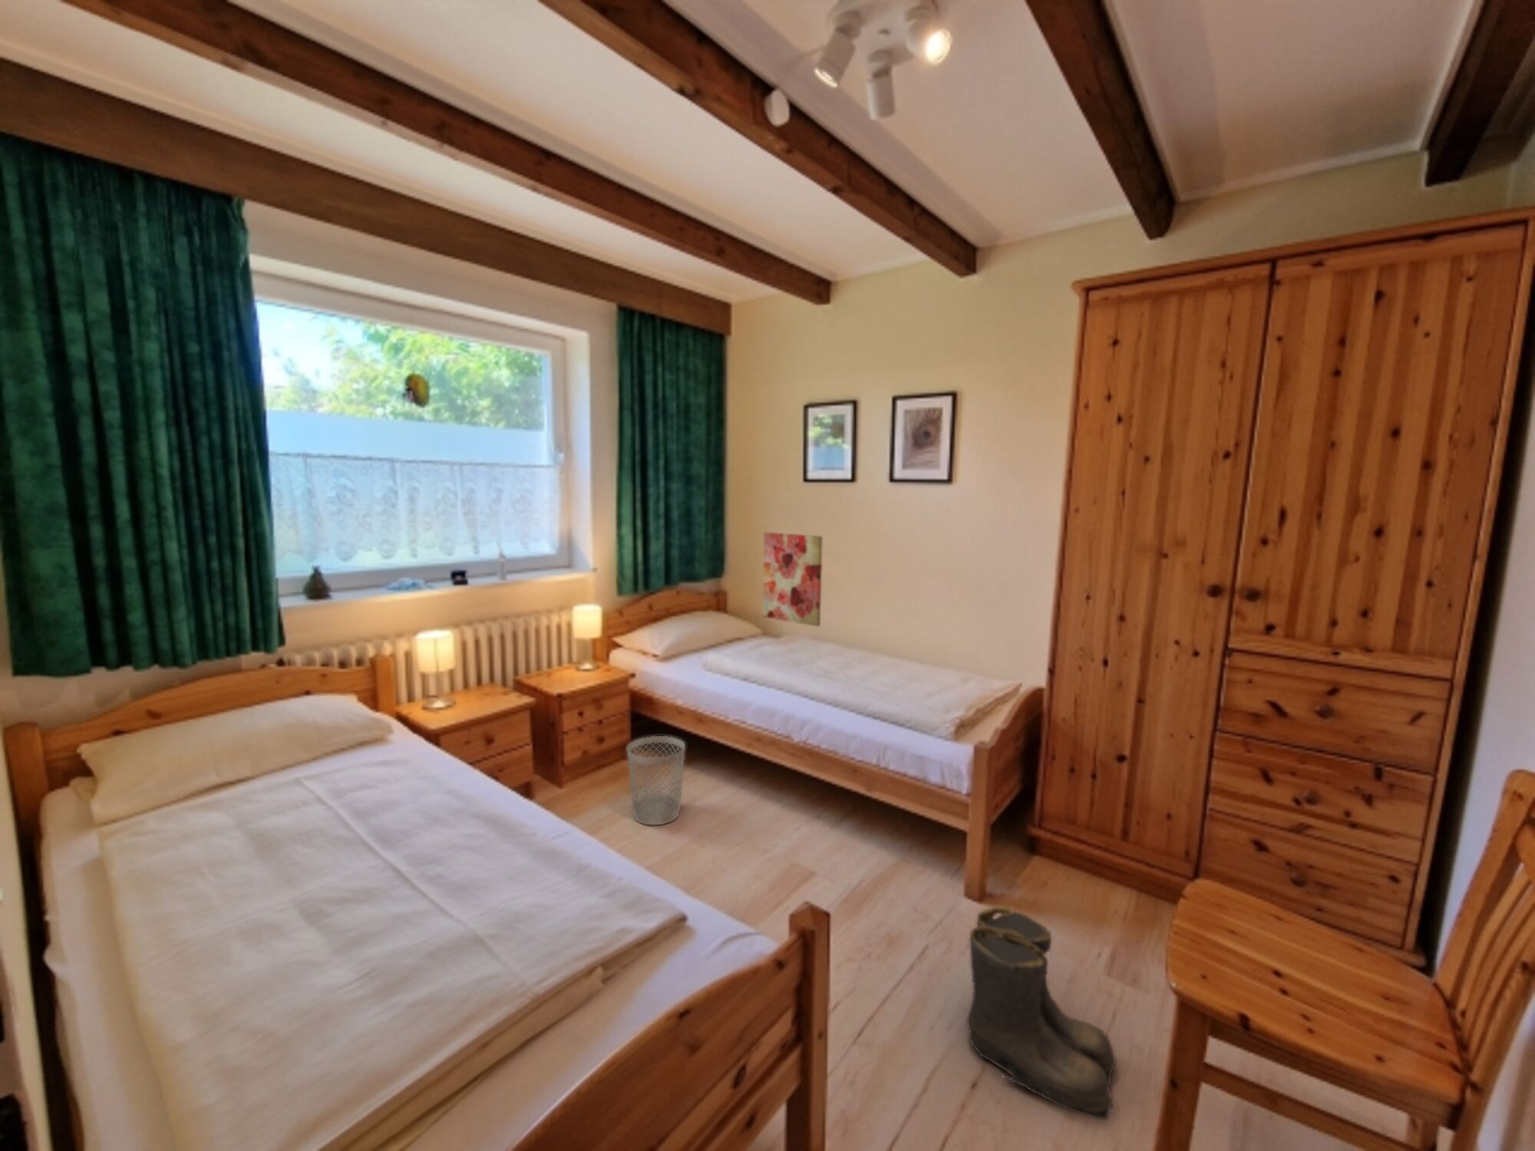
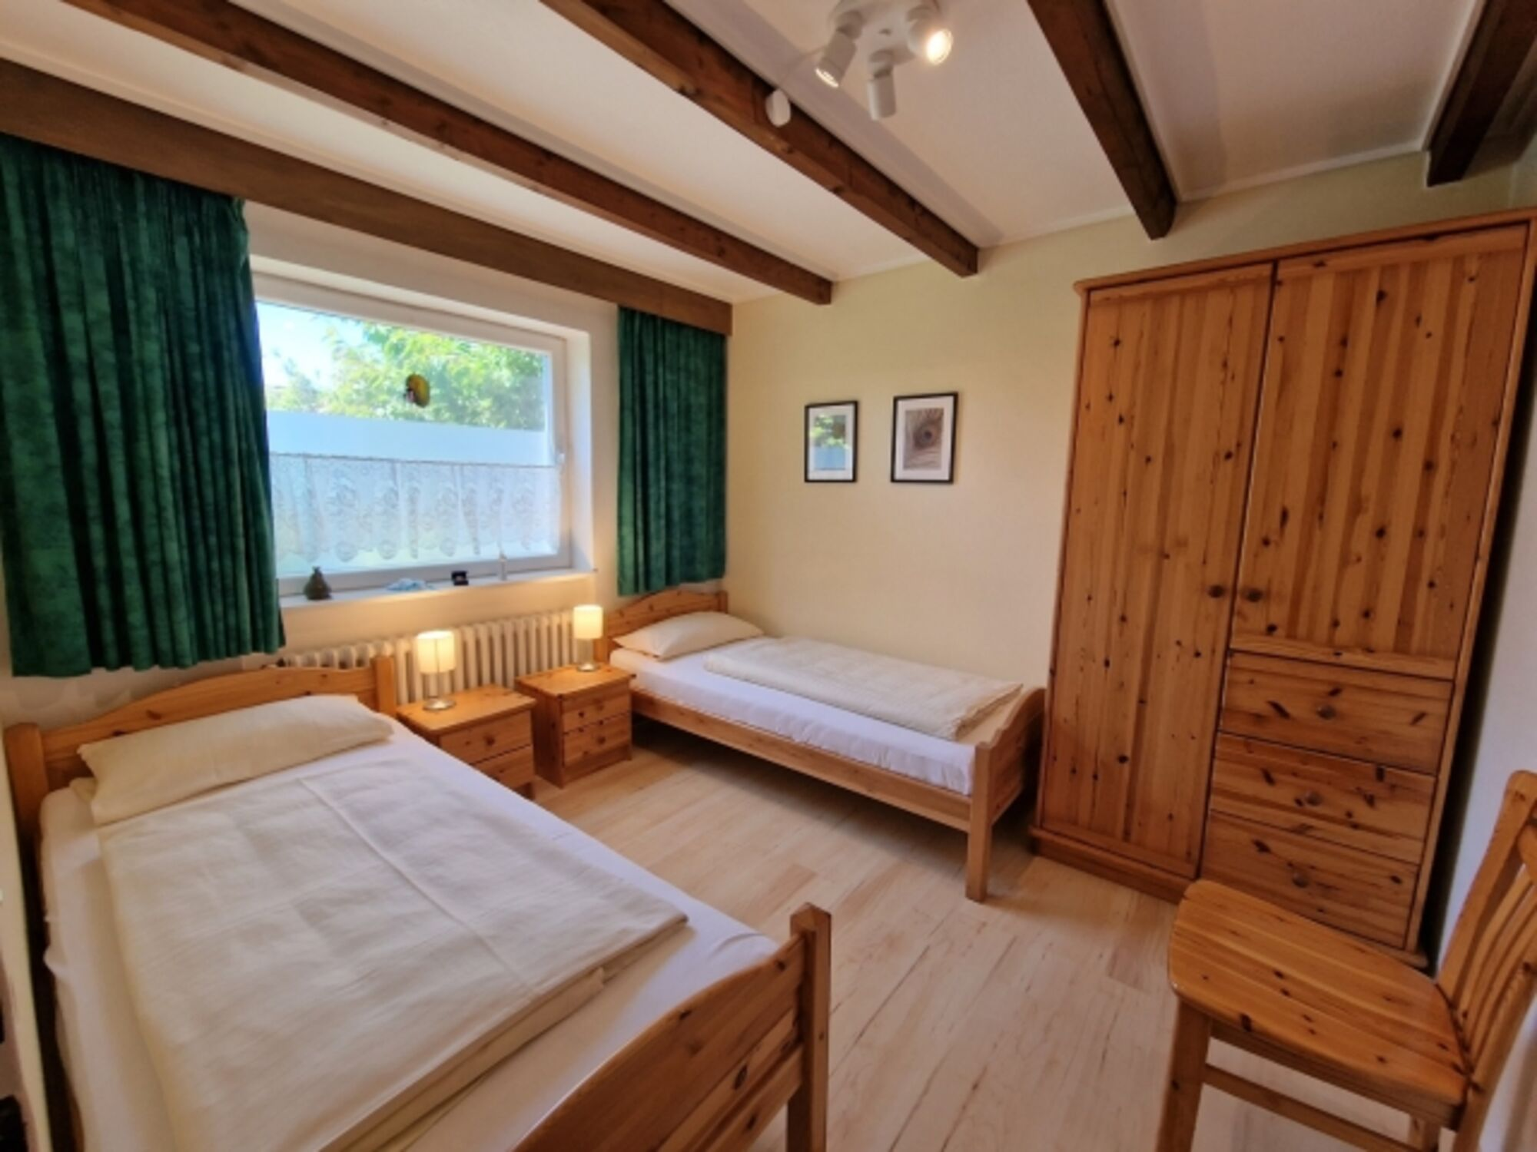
- wall art [763,532,823,627]
- wastebasket [626,735,687,826]
- boots [966,907,1118,1121]
